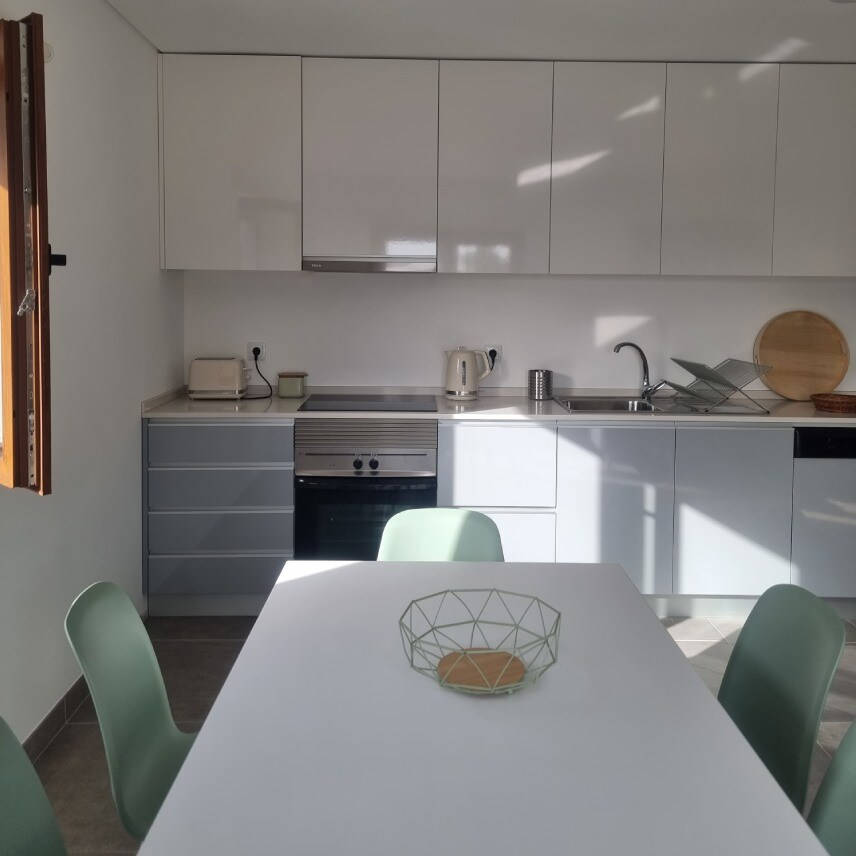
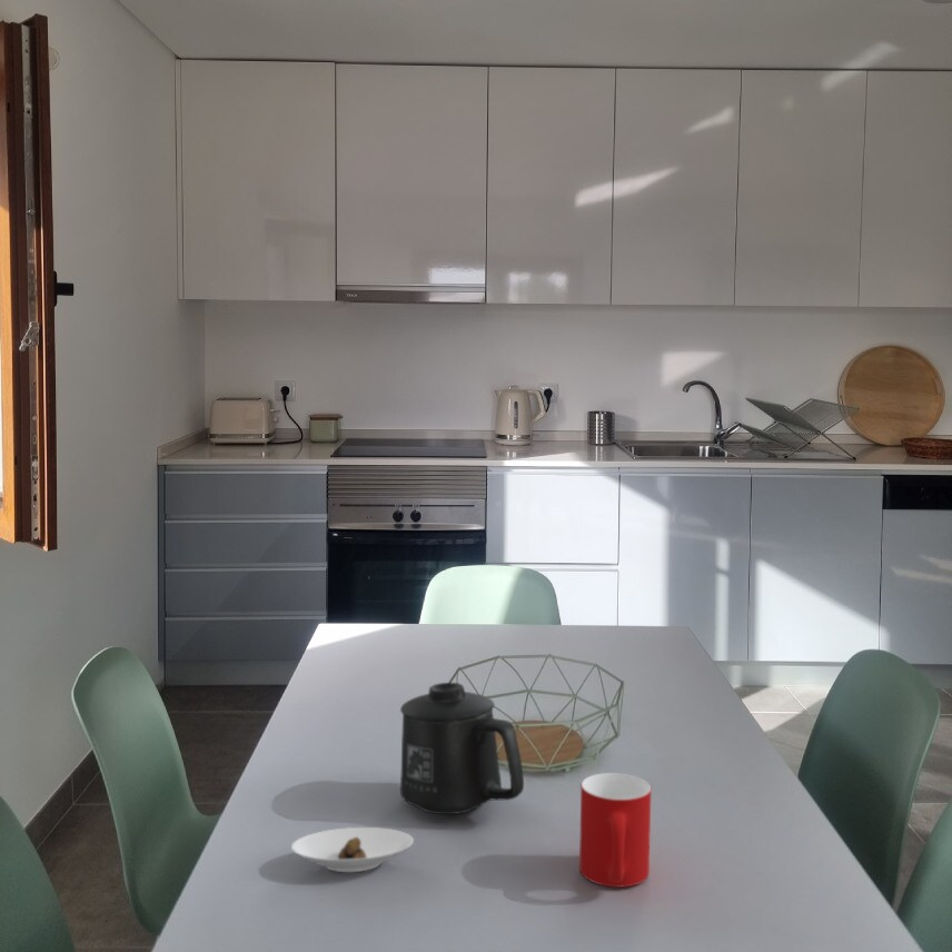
+ cup [578,772,653,889]
+ mug [399,682,525,815]
+ saucer [290,826,415,873]
